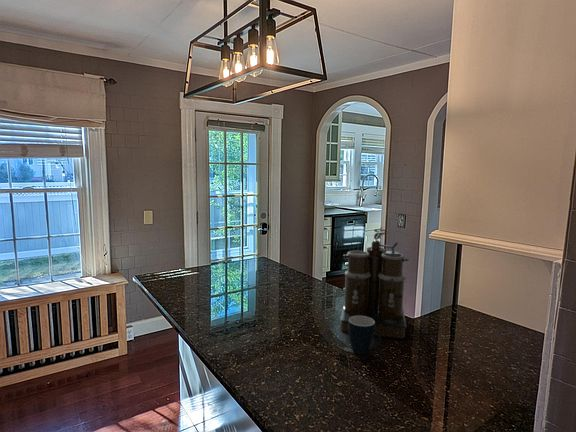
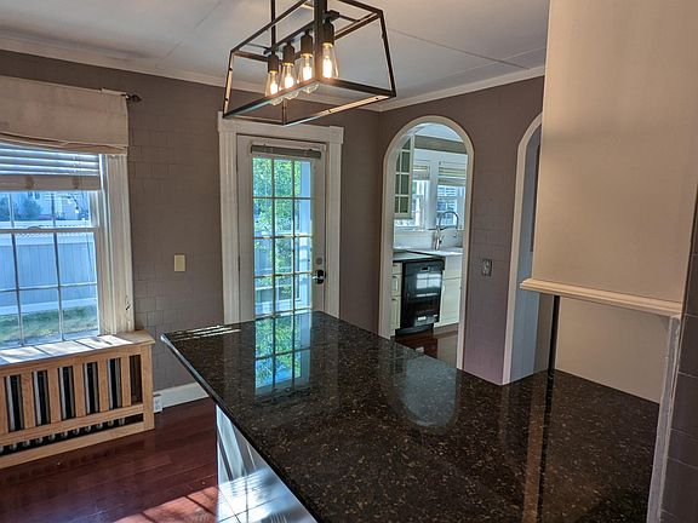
- coffee maker [339,227,410,339]
- mug [348,316,382,355]
